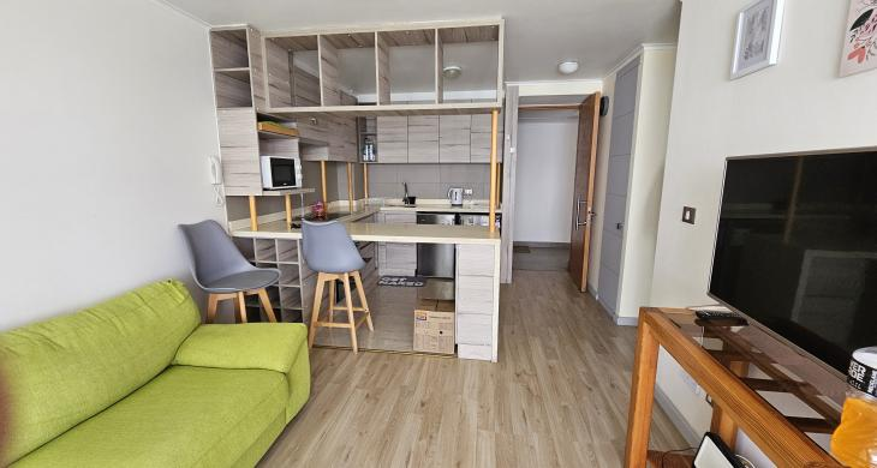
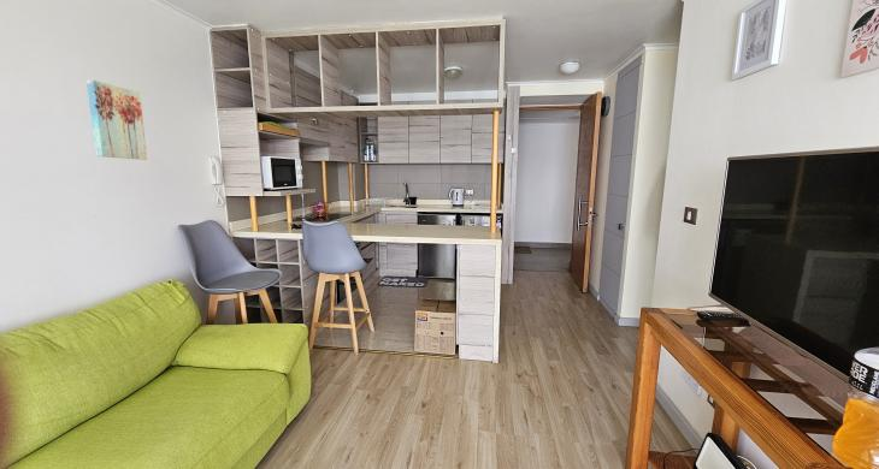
+ wall art [85,78,148,161]
